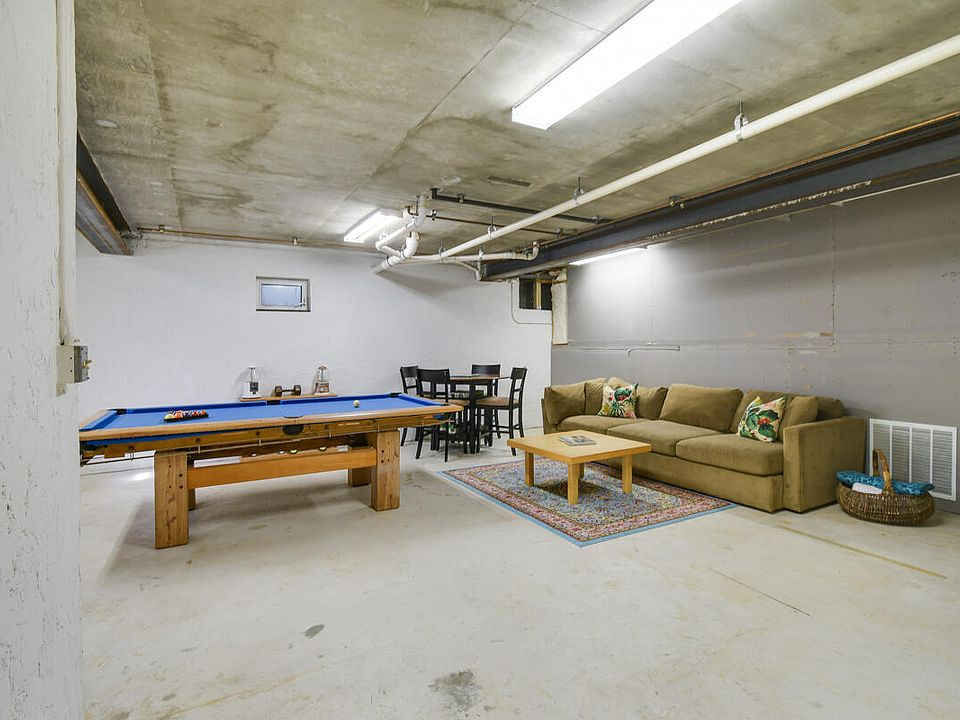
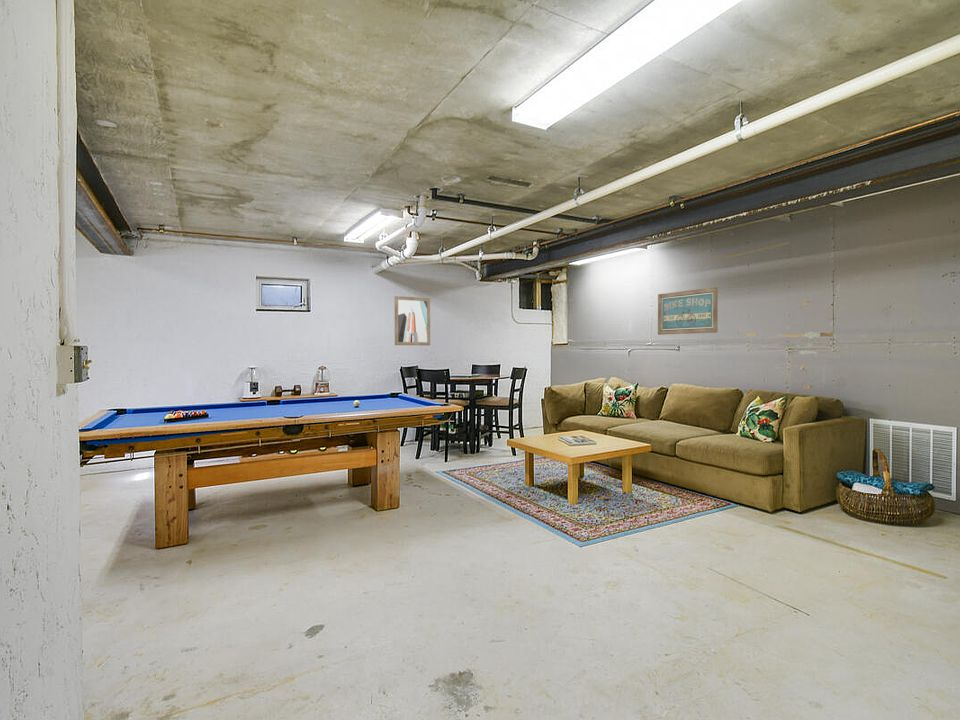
+ wall art [394,295,431,346]
+ wall art [657,286,719,336]
